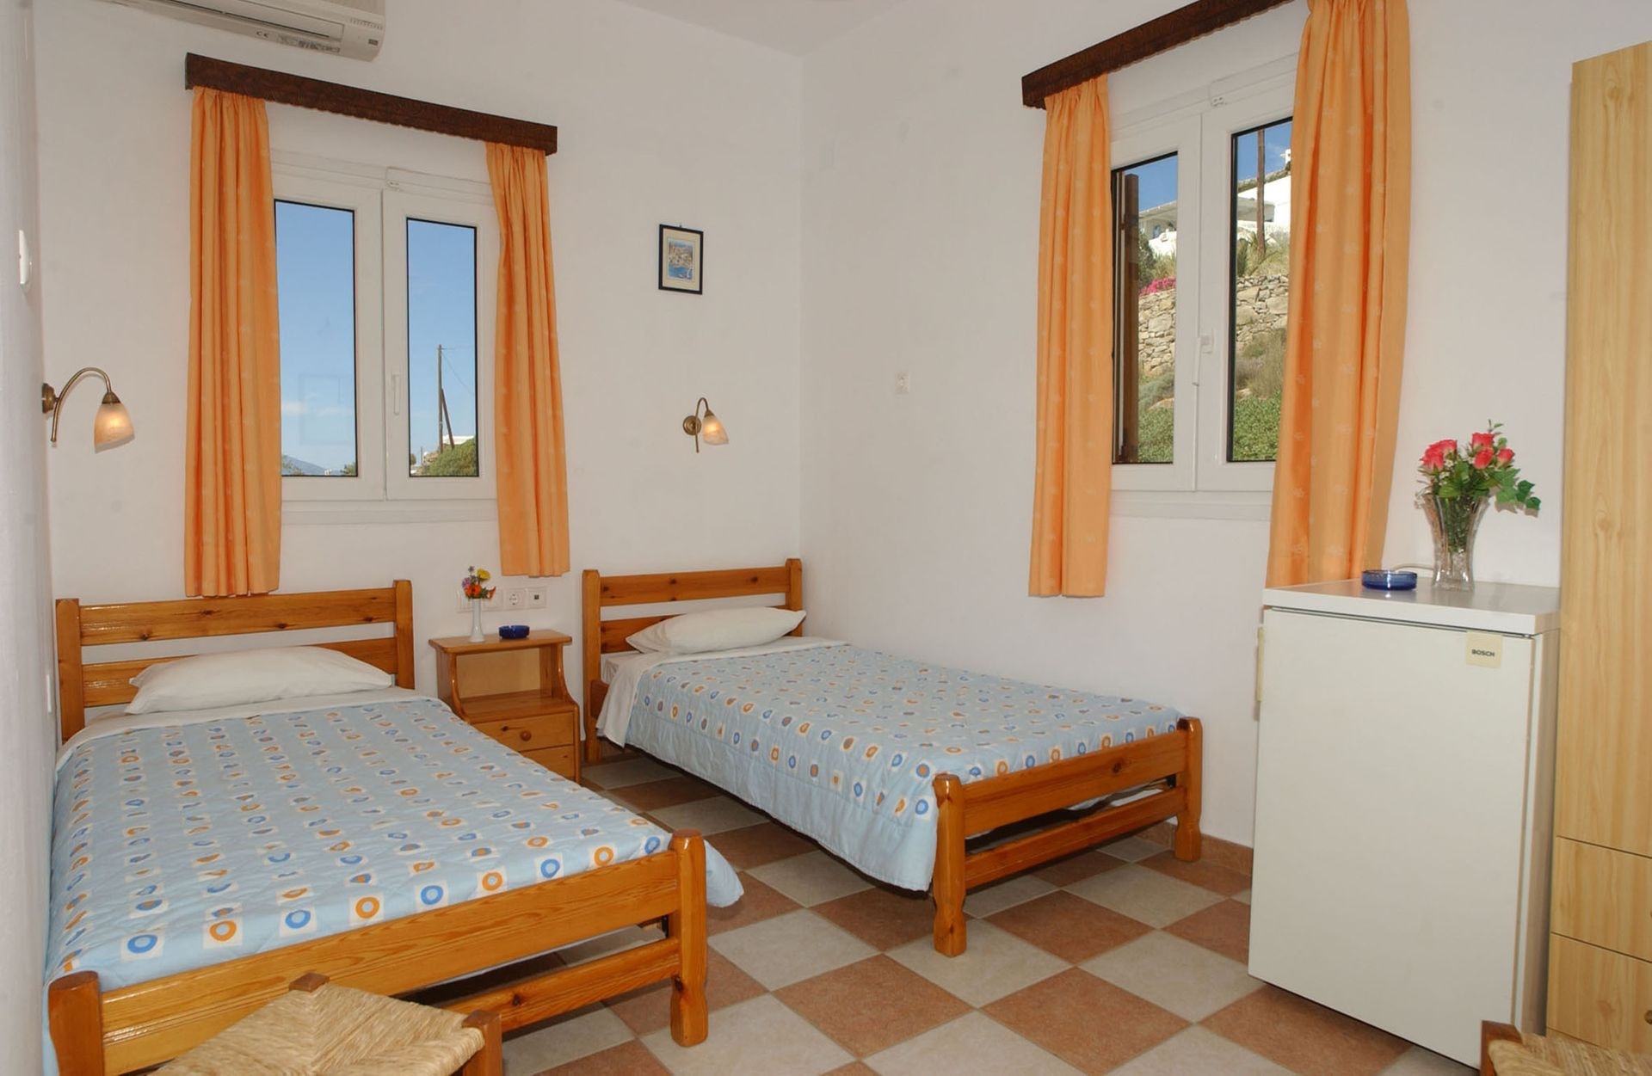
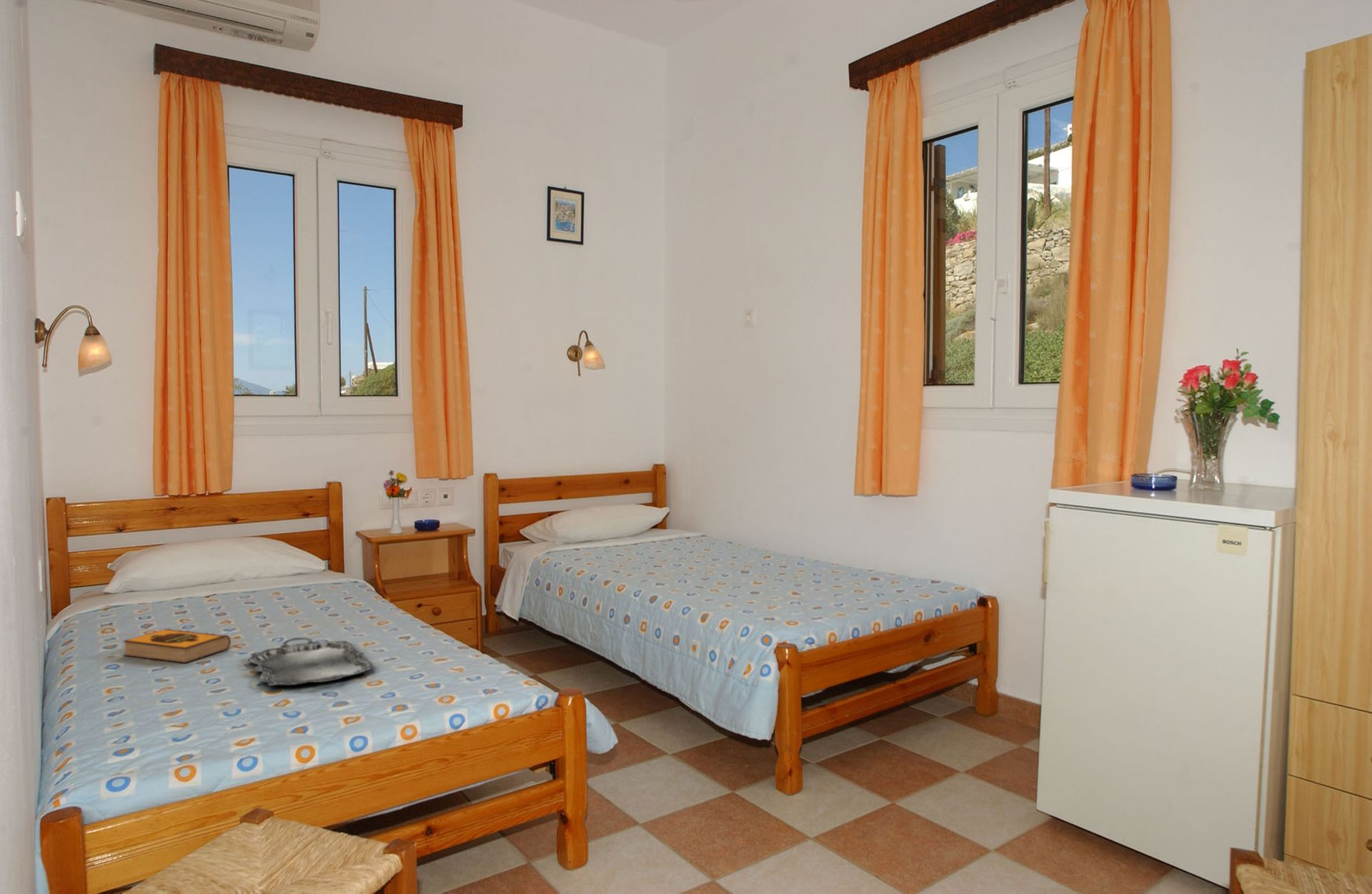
+ serving tray [247,637,375,687]
+ hardback book [122,627,232,664]
